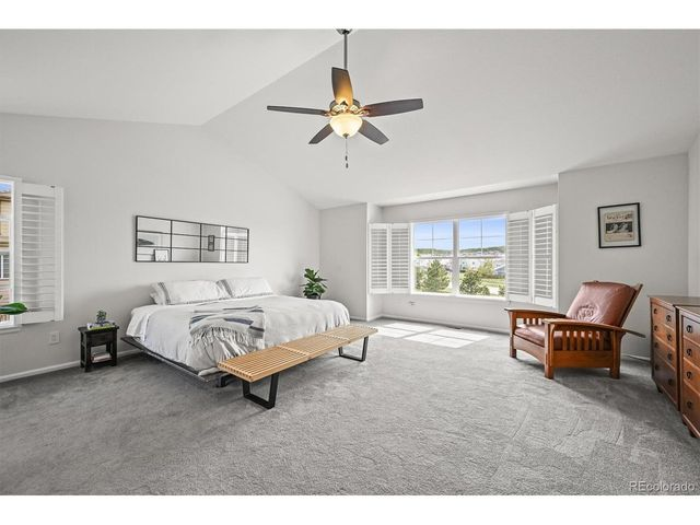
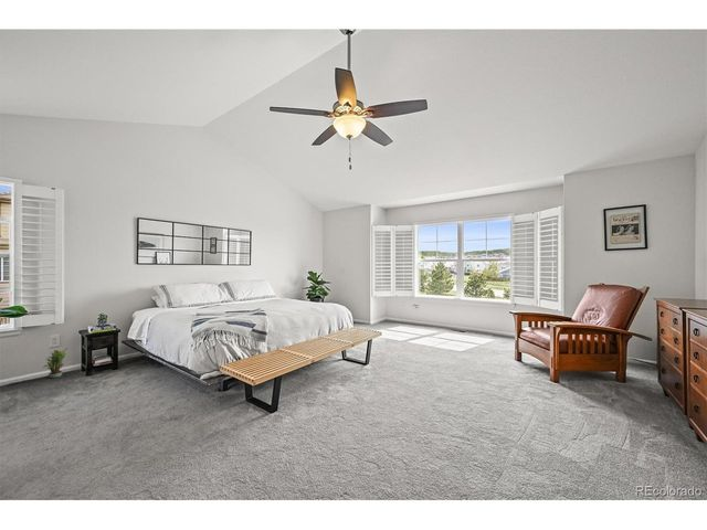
+ potted plant [42,347,68,379]
